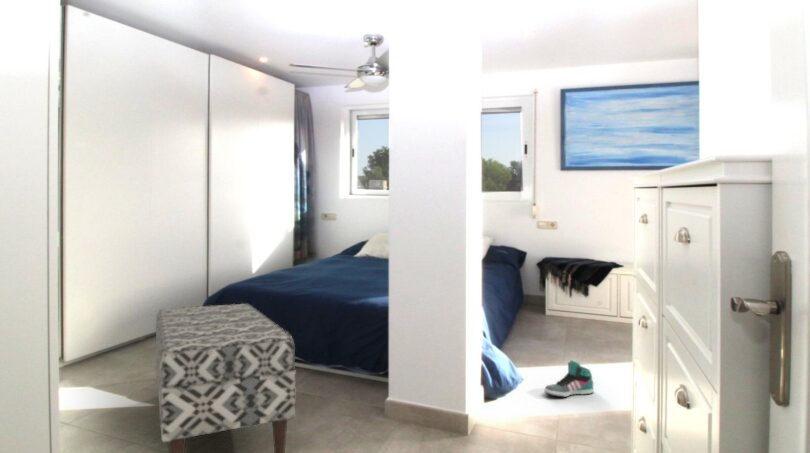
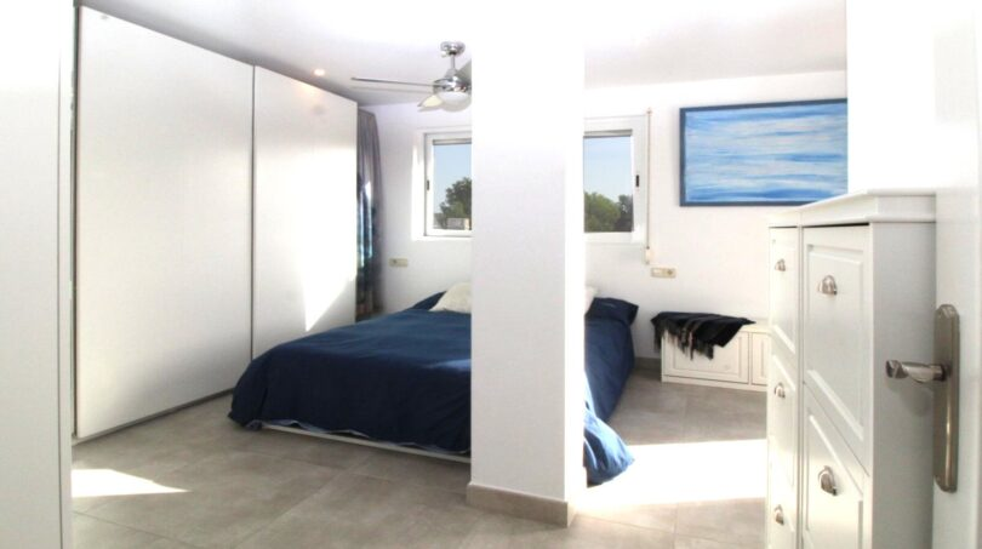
- sneaker [543,359,595,398]
- bench [155,302,297,453]
